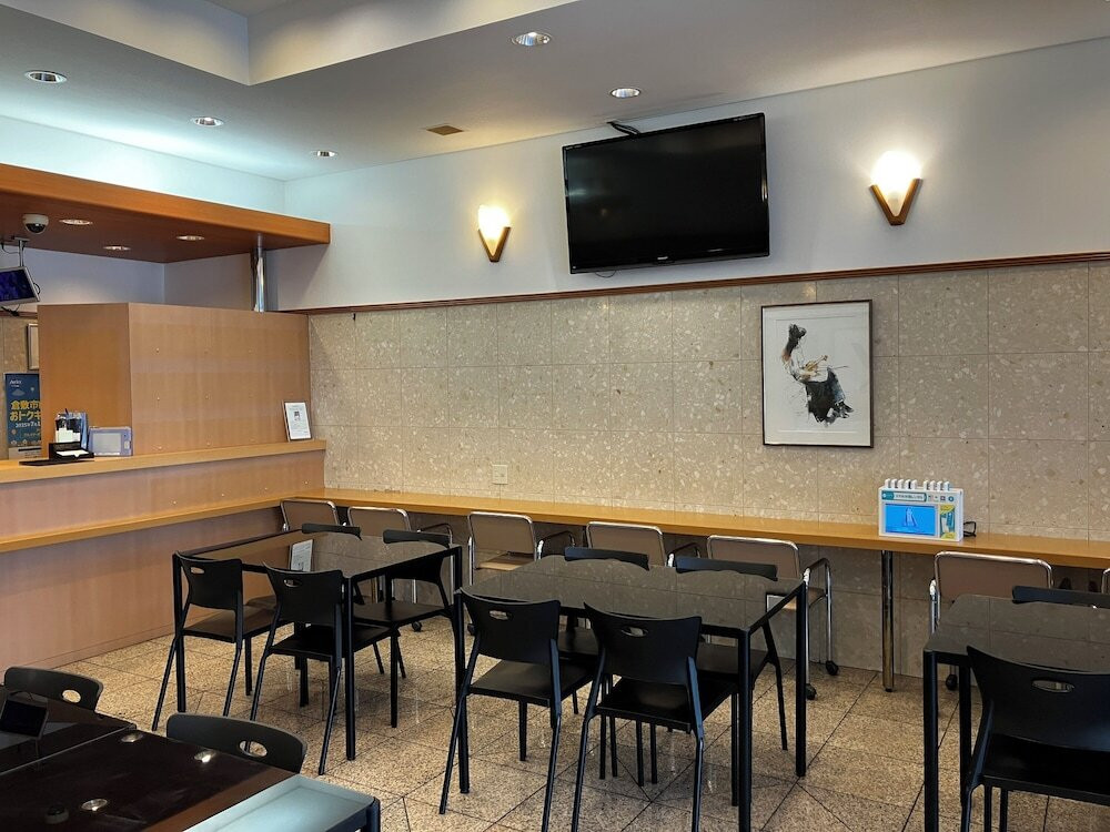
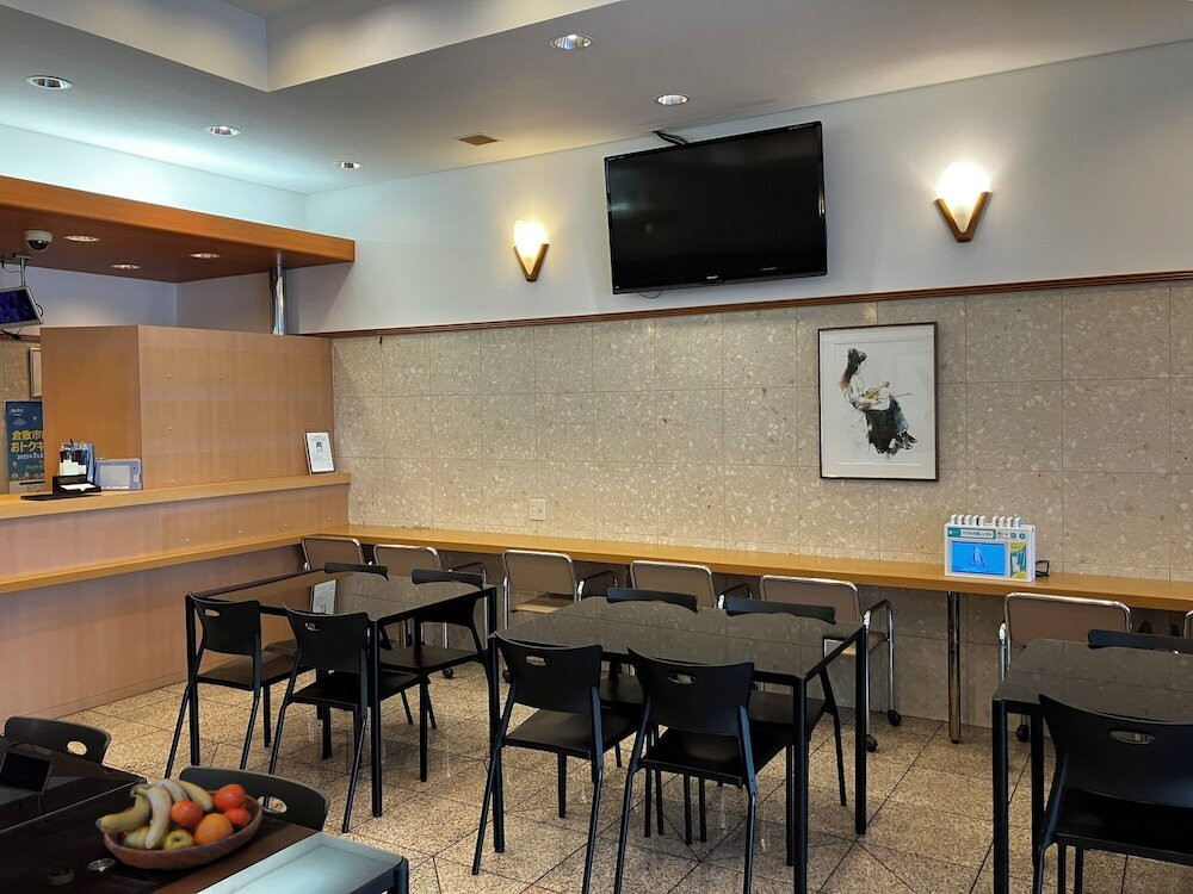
+ fruit bowl [94,777,264,871]
